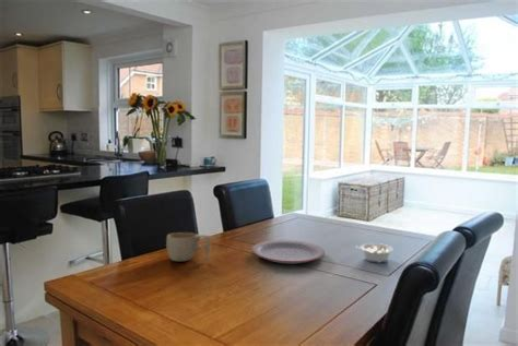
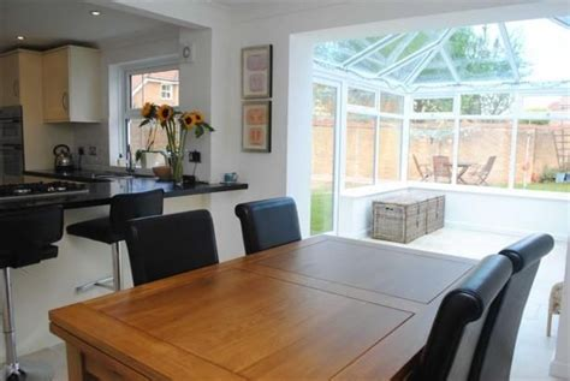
- cup [165,231,212,262]
- plate [251,239,326,265]
- legume [354,242,393,264]
